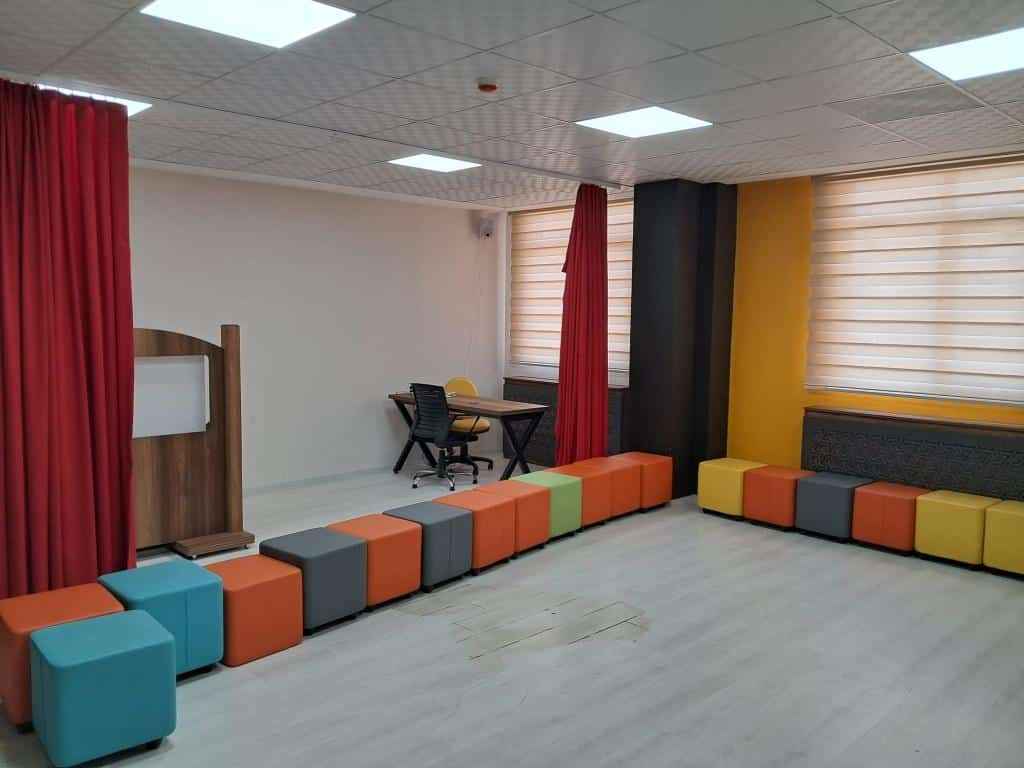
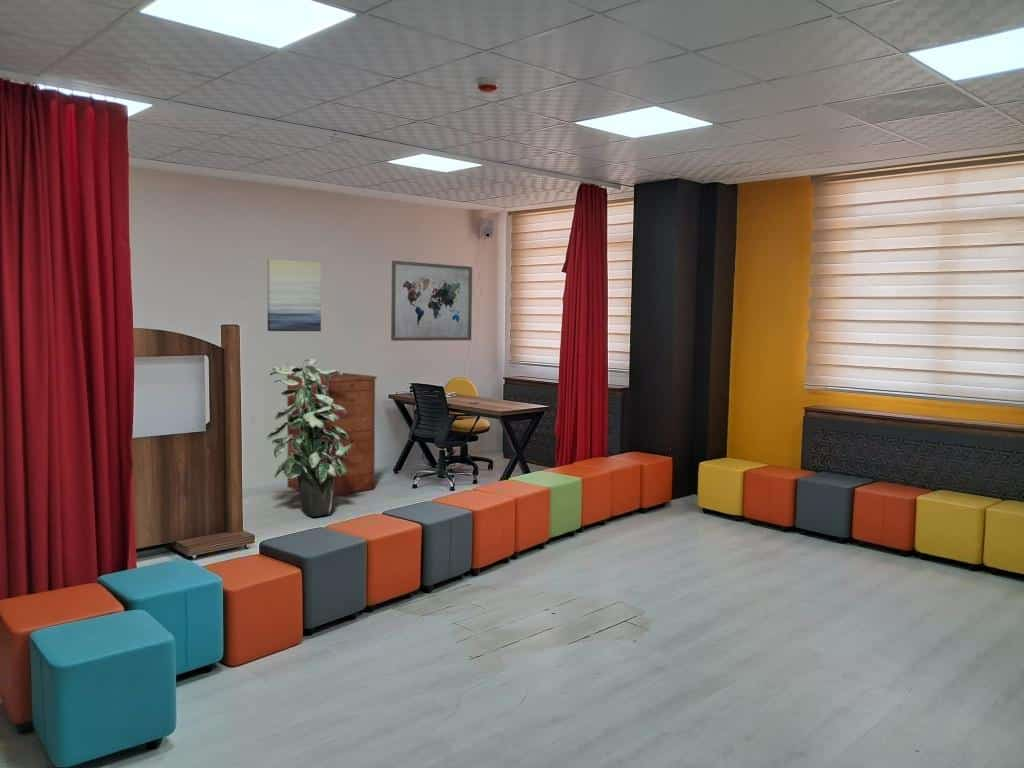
+ filing cabinet [286,372,377,498]
+ wall art [390,260,473,342]
+ indoor plant [266,358,353,518]
+ wall art [266,258,322,332]
